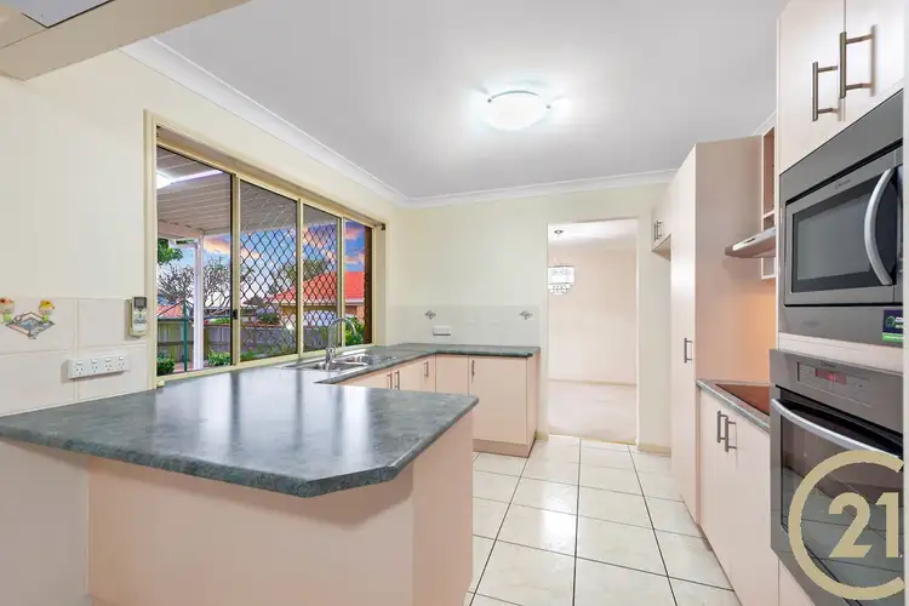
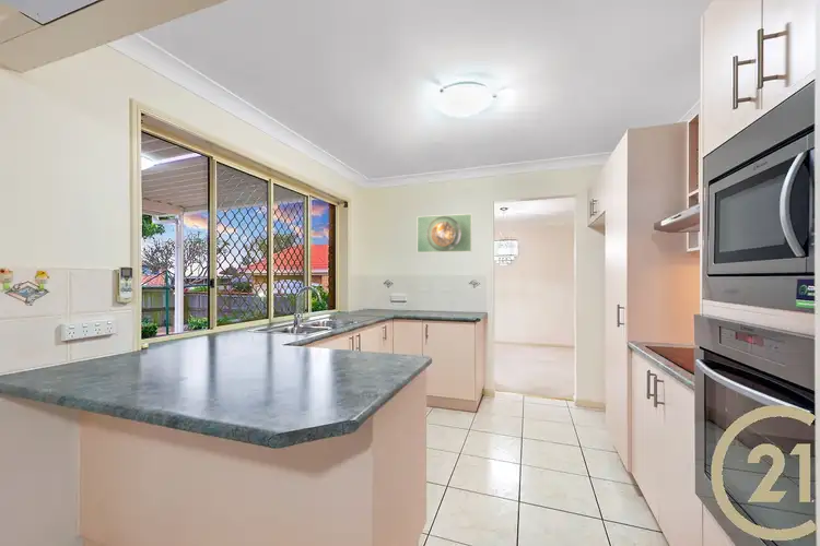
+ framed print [417,213,473,253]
